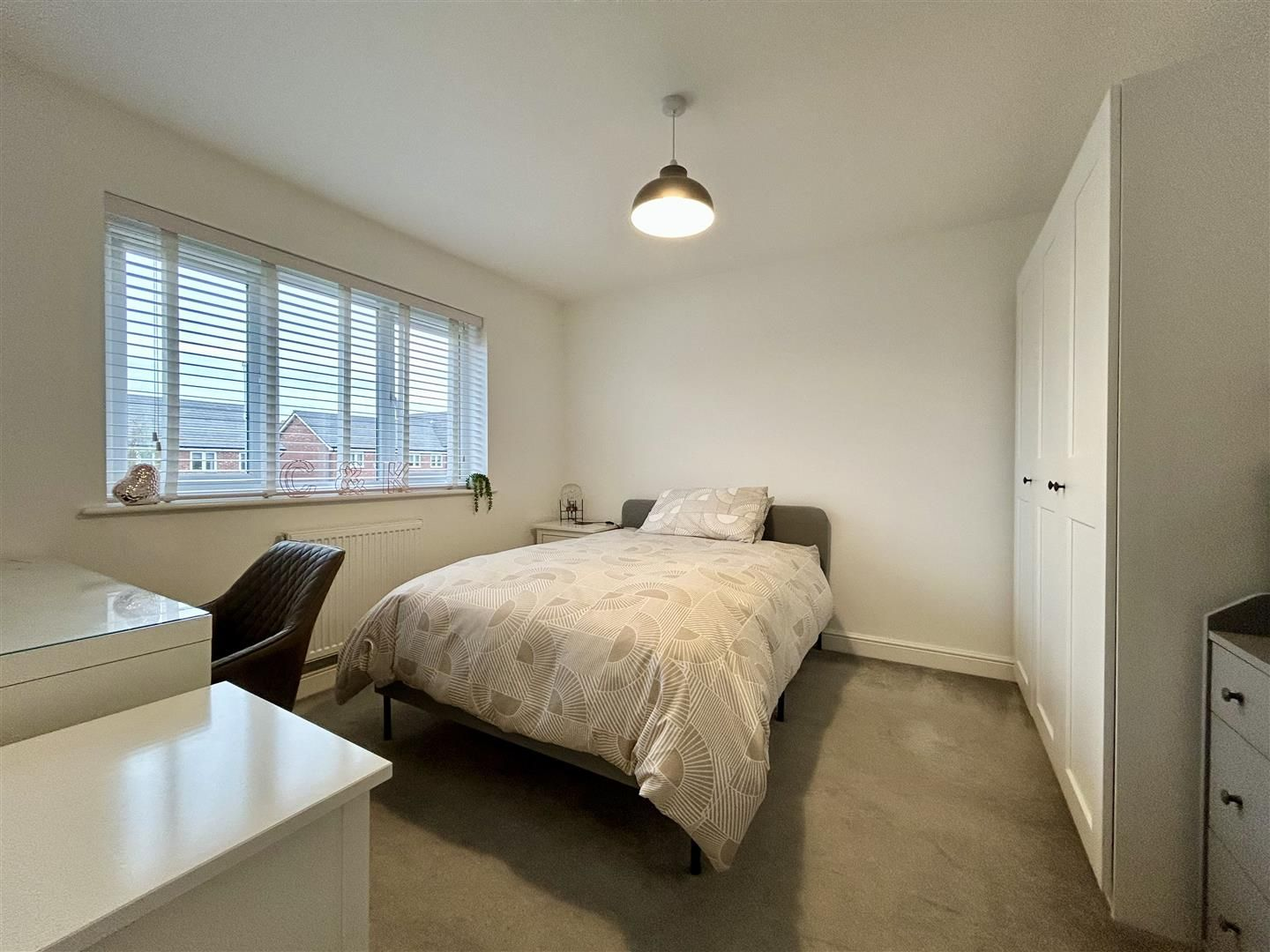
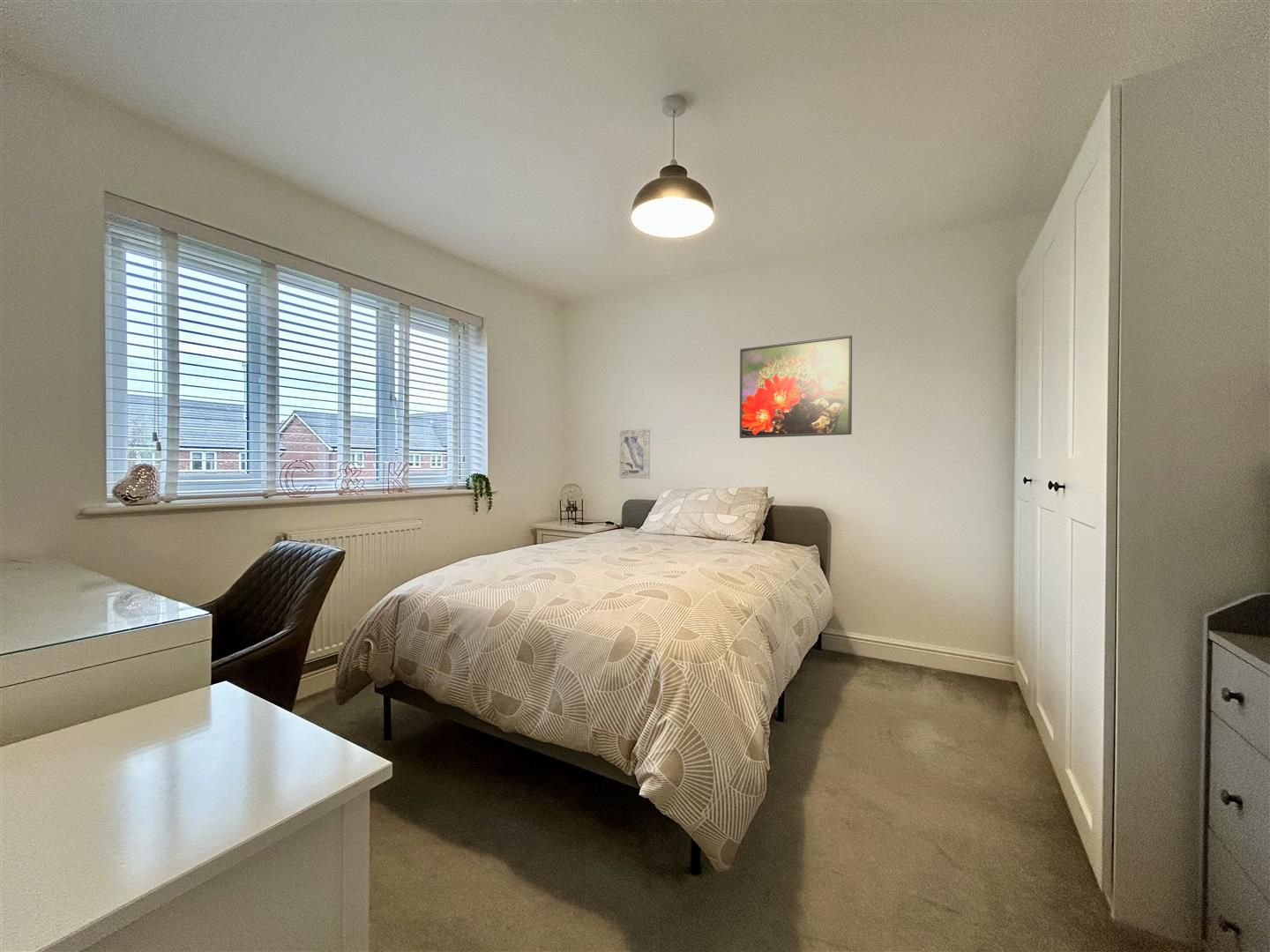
+ wall art [619,428,651,480]
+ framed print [739,334,853,439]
